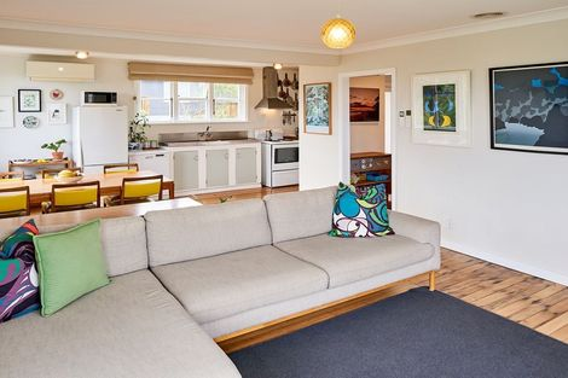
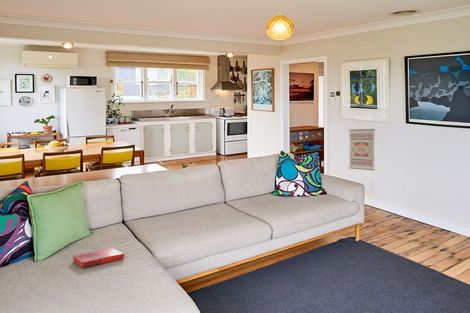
+ hardback book [72,247,125,269]
+ wall art [348,128,376,171]
